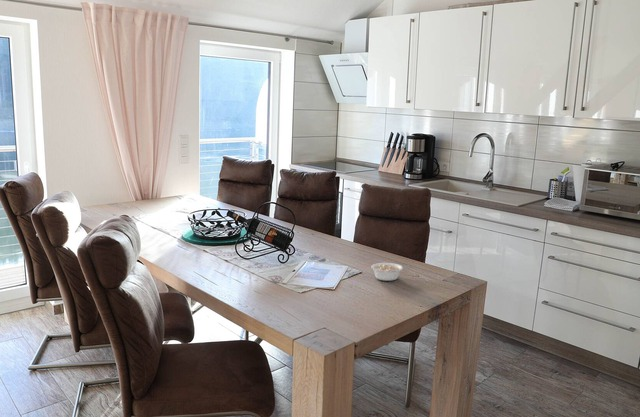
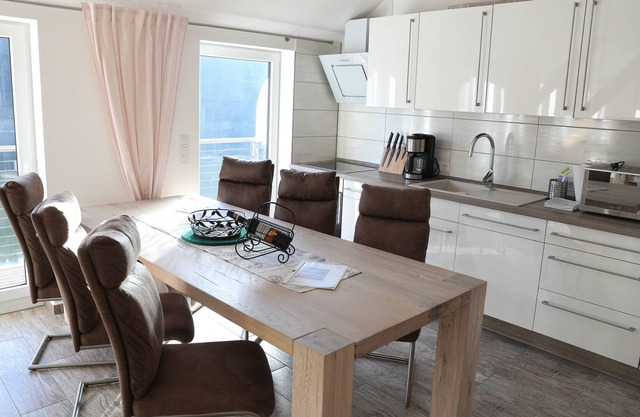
- legume [370,262,411,282]
